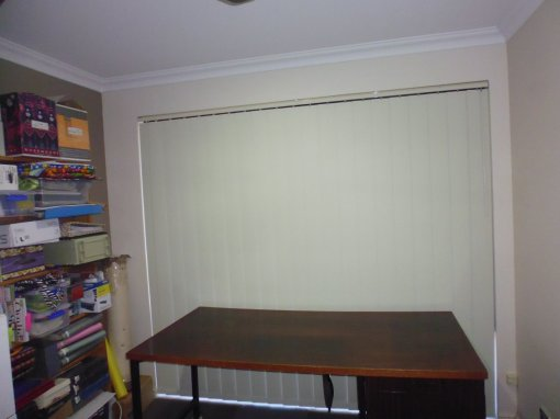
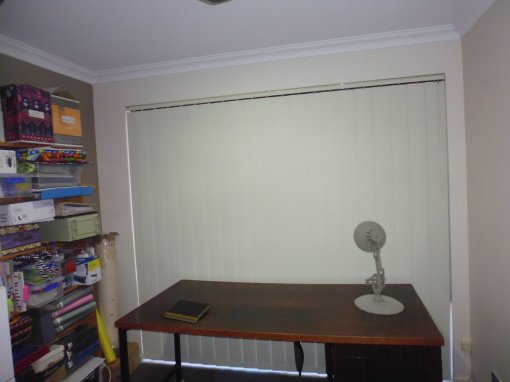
+ desk lamp [352,220,405,316]
+ notepad [163,298,212,324]
